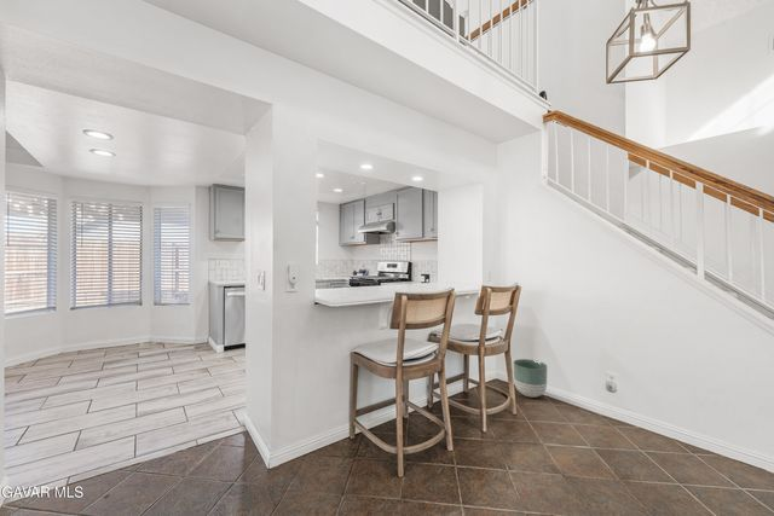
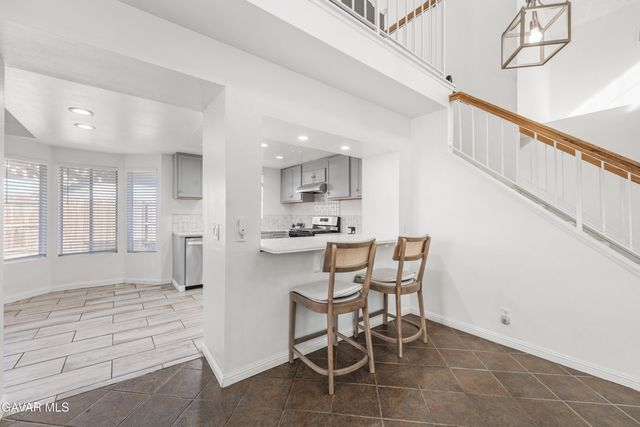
- planter [513,358,548,399]
